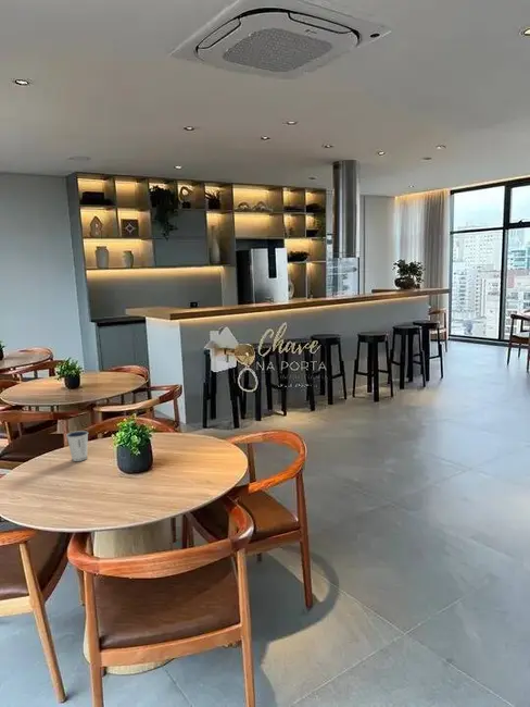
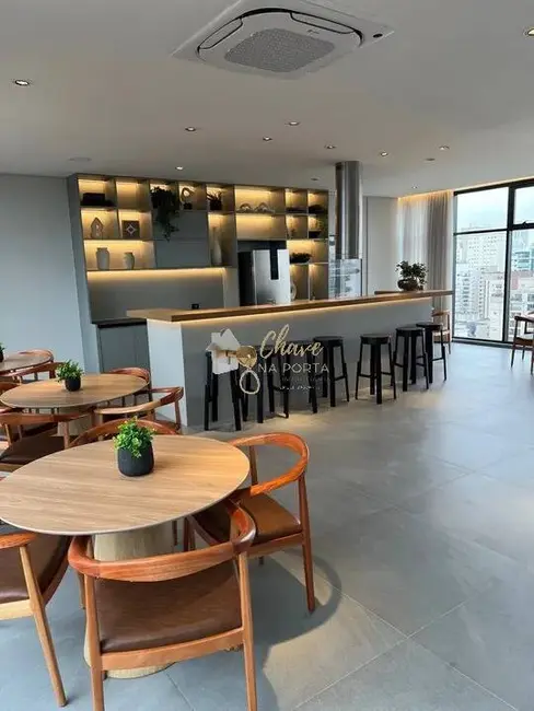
- dixie cup [65,430,89,462]
